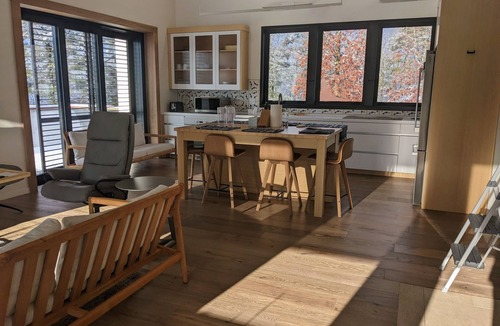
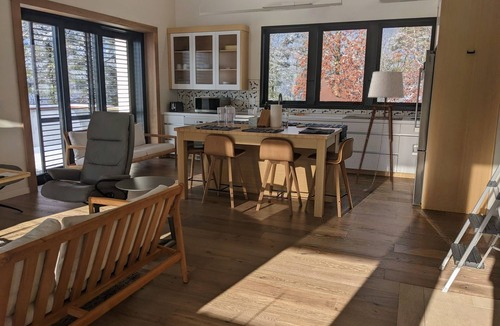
+ floor lamp [355,70,405,192]
